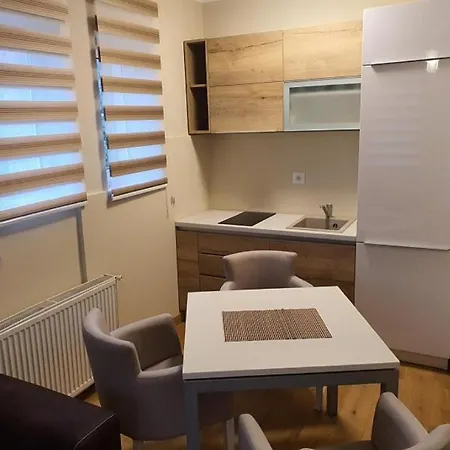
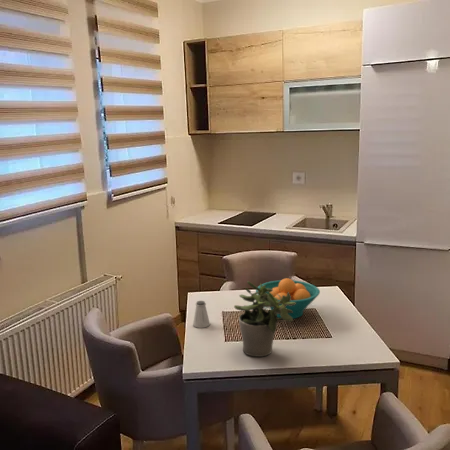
+ fruit bowl [255,277,321,320]
+ potted plant [233,280,296,358]
+ saltshaker [192,300,211,329]
